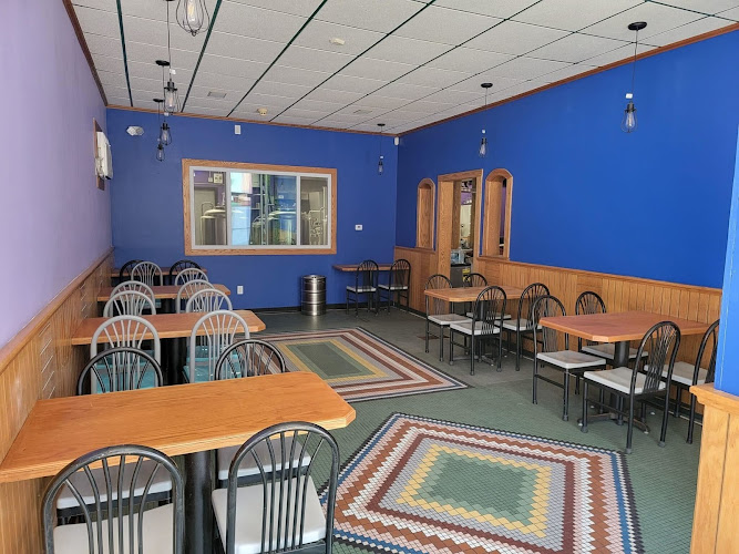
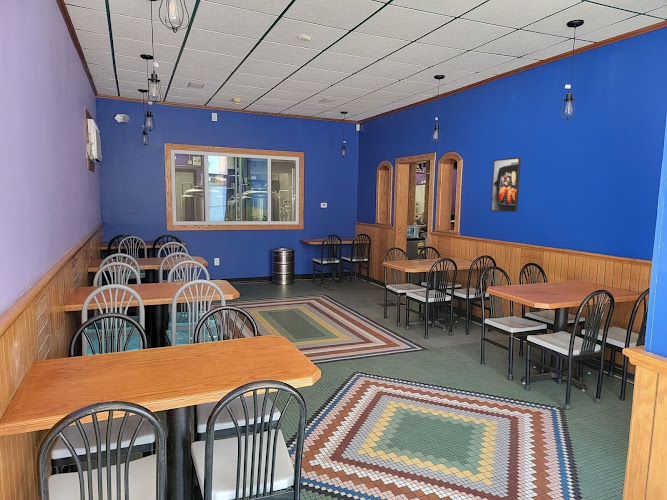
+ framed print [489,156,522,213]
